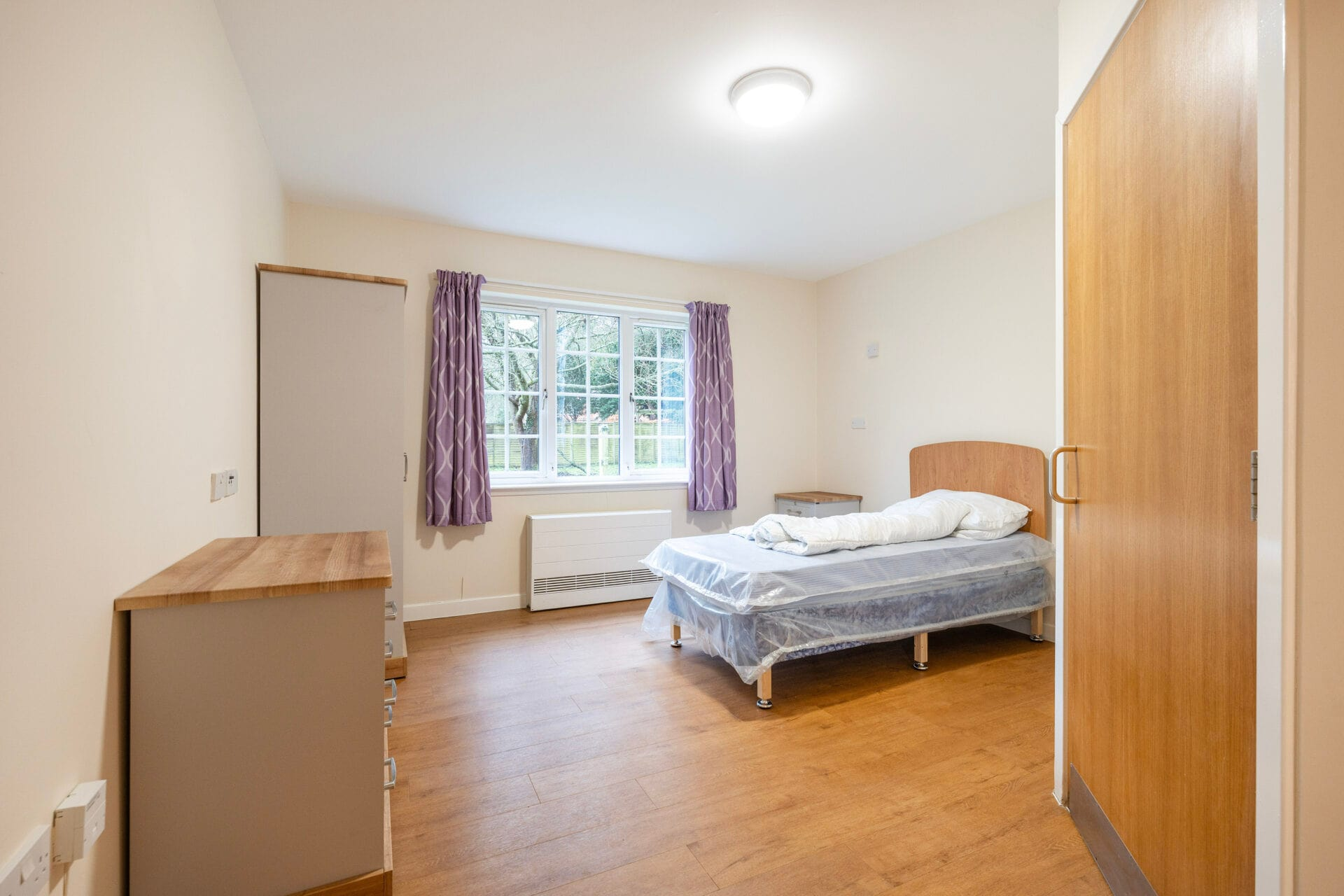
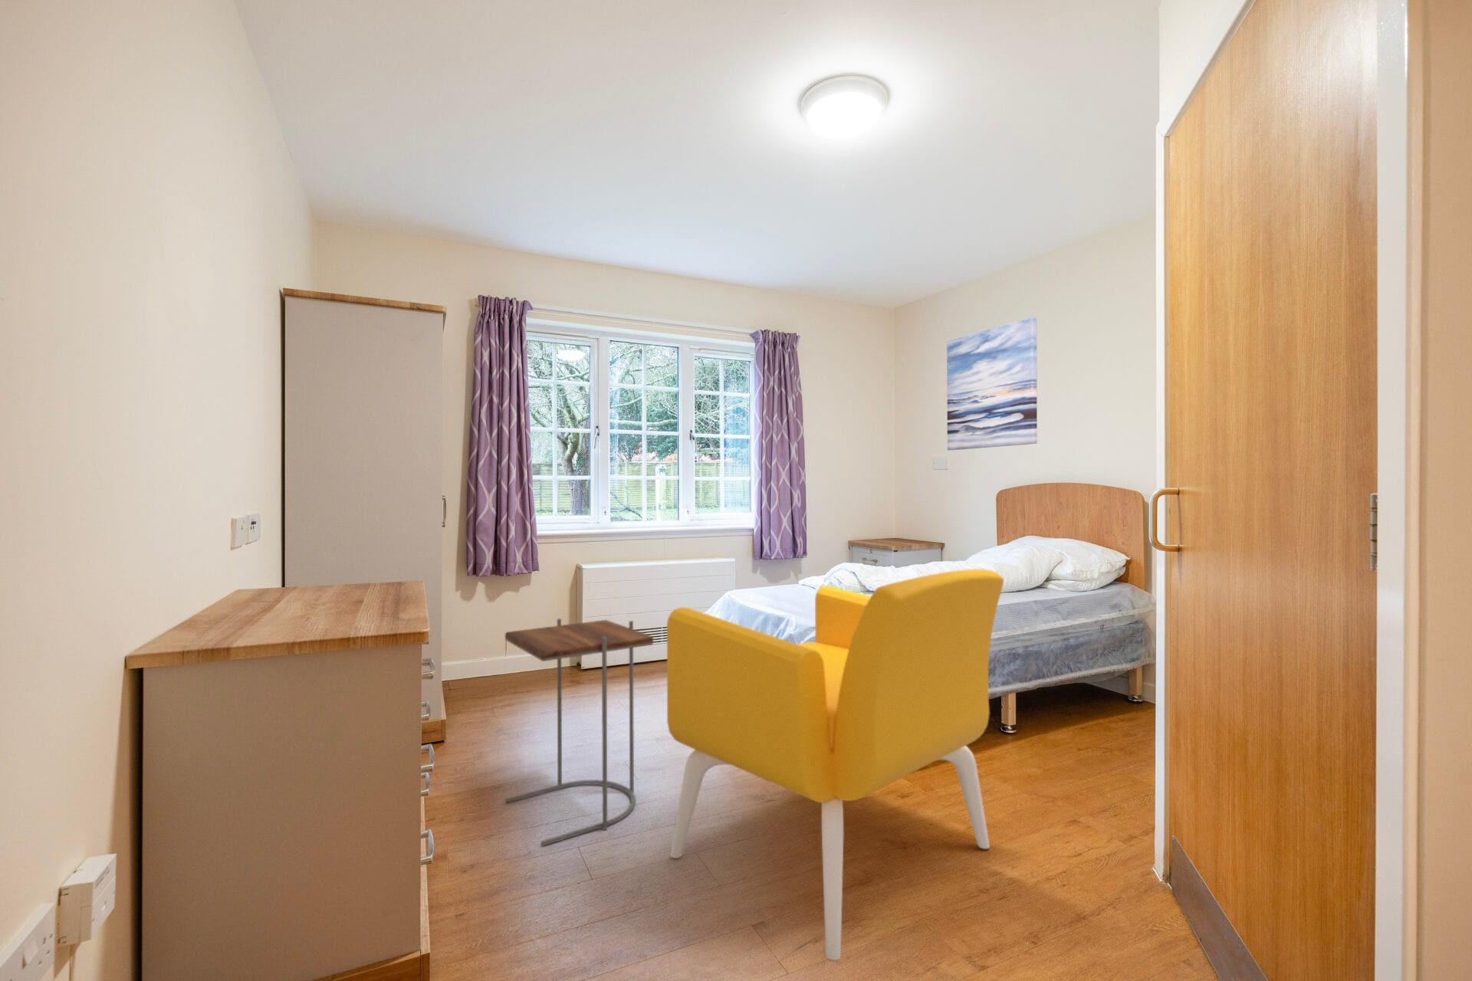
+ wall art [946,315,1038,451]
+ armchair [666,568,1004,961]
+ side table [505,618,654,846]
